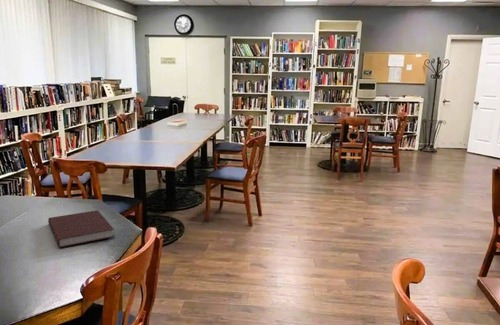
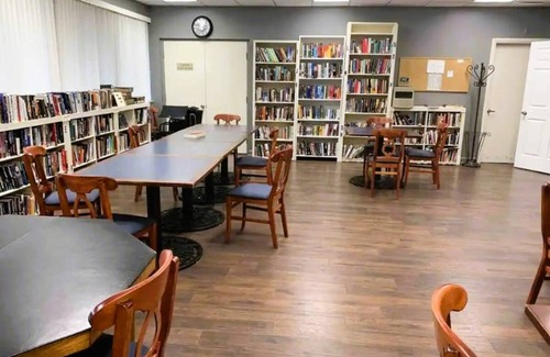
- notebook [47,209,115,248]
